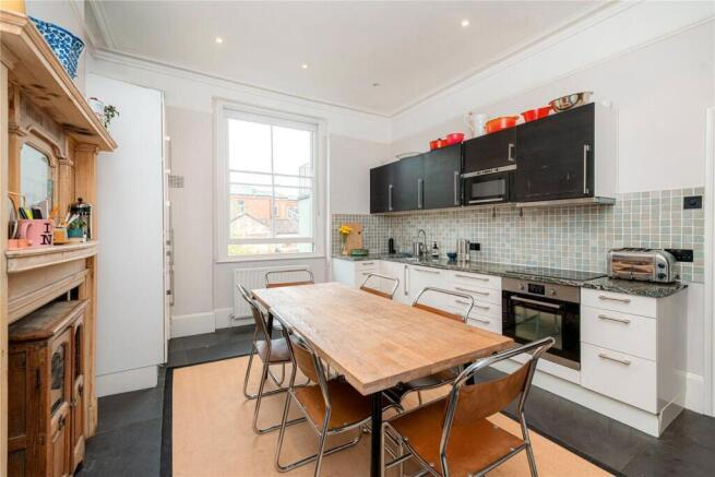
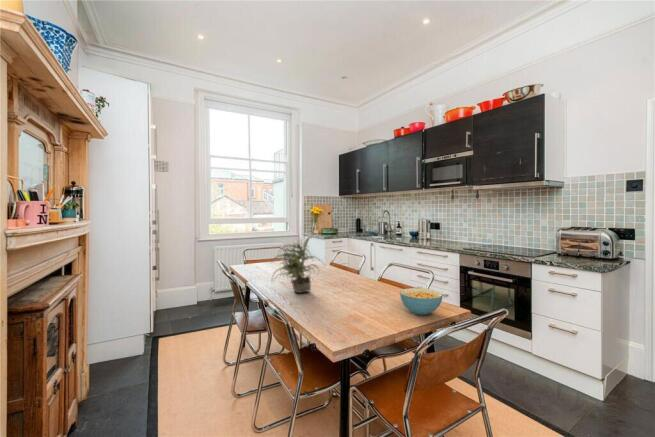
+ potted plant [270,233,326,294]
+ cereal bowl [399,287,443,316]
